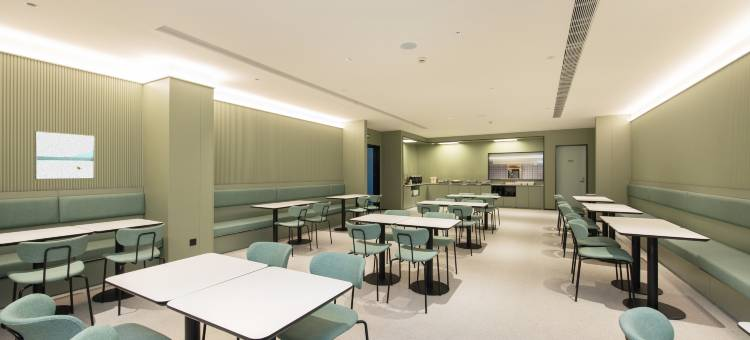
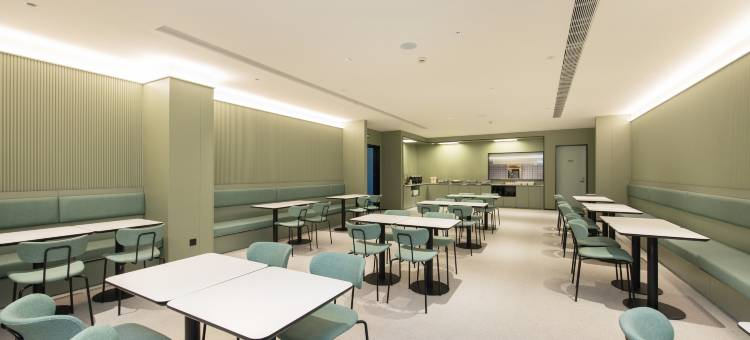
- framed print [34,130,96,180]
